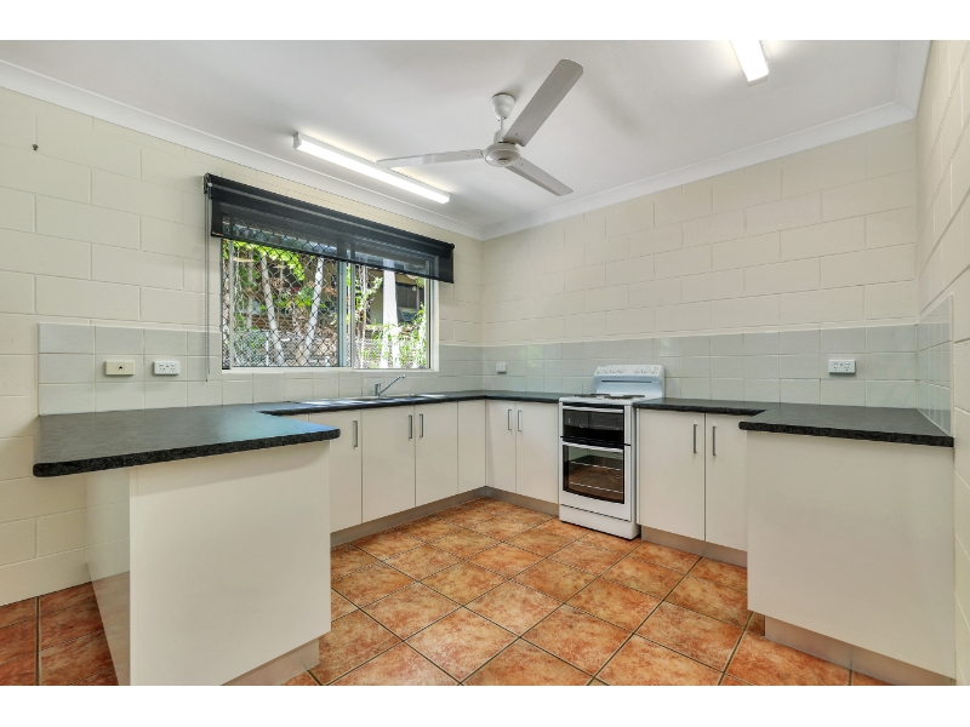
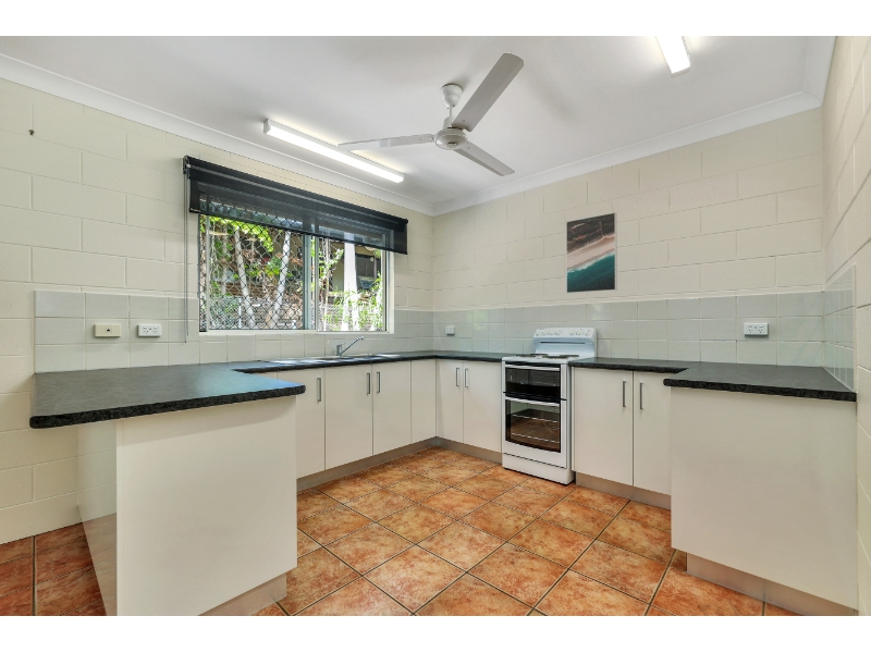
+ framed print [565,211,618,295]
